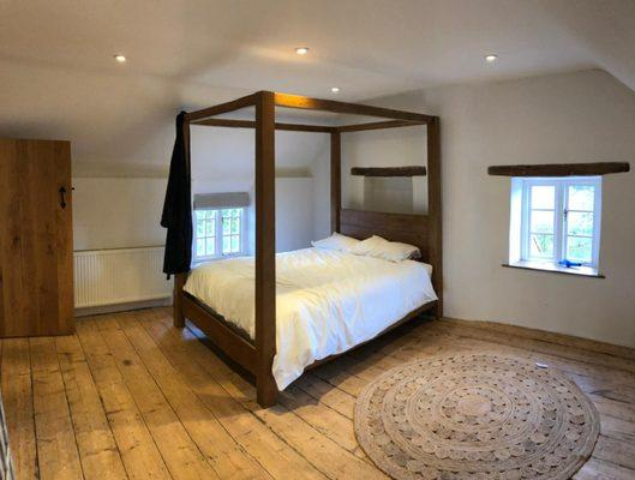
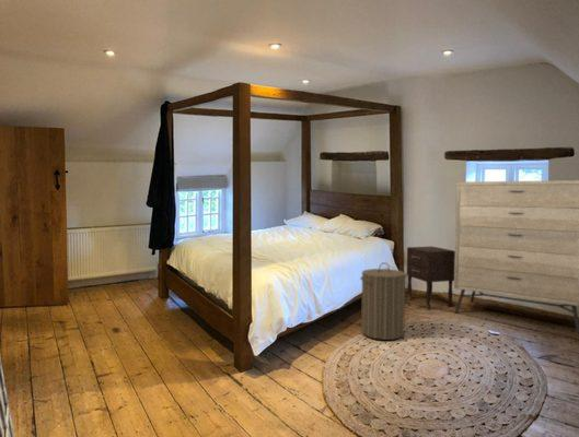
+ laundry hamper [359,261,407,341]
+ nightstand [406,246,455,309]
+ dresser [453,179,579,335]
